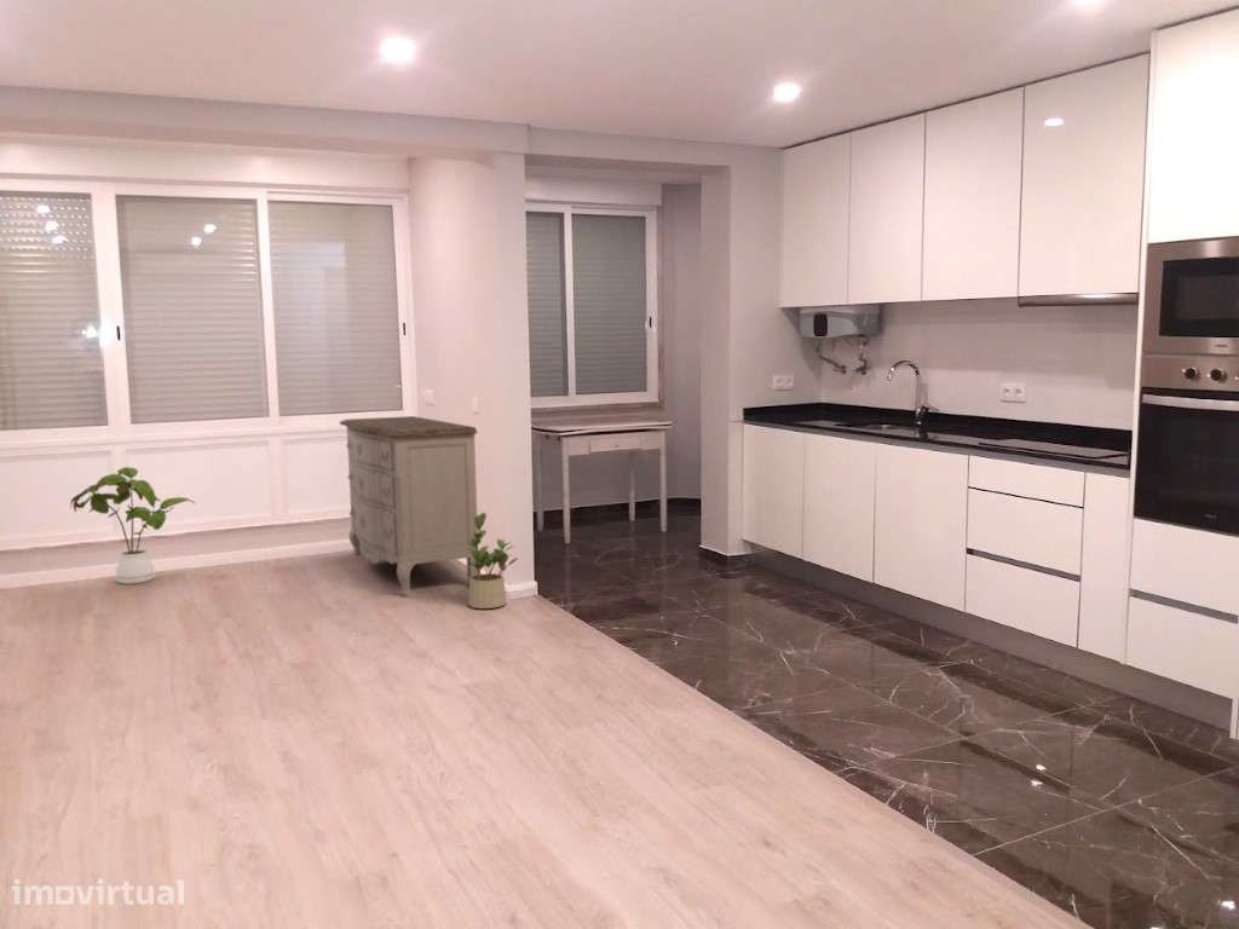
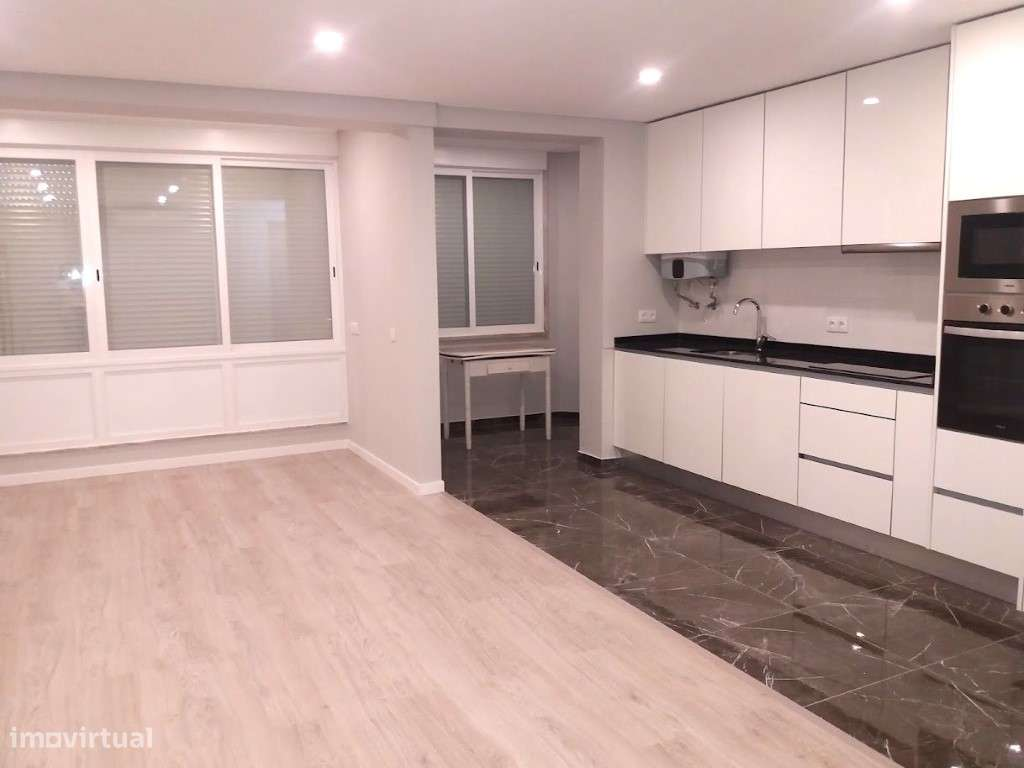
- potted plant [467,512,519,610]
- house plant [69,466,197,585]
- dresser [339,415,479,595]
